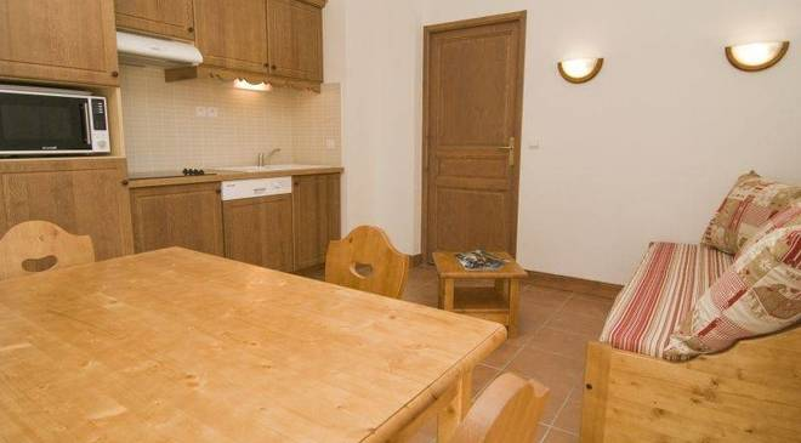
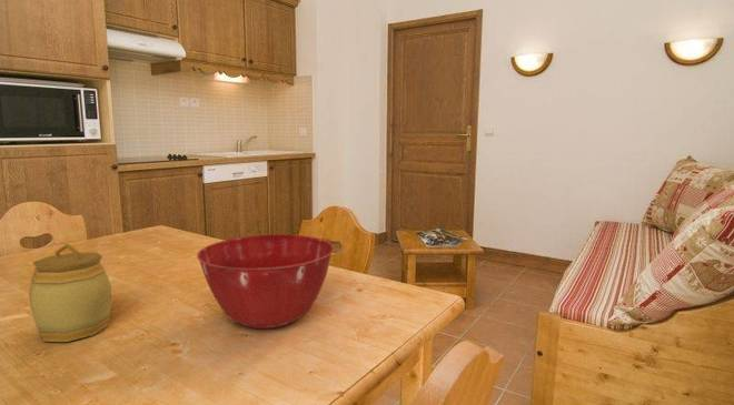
+ mixing bowl [196,233,335,330]
+ jar [28,242,112,343]
